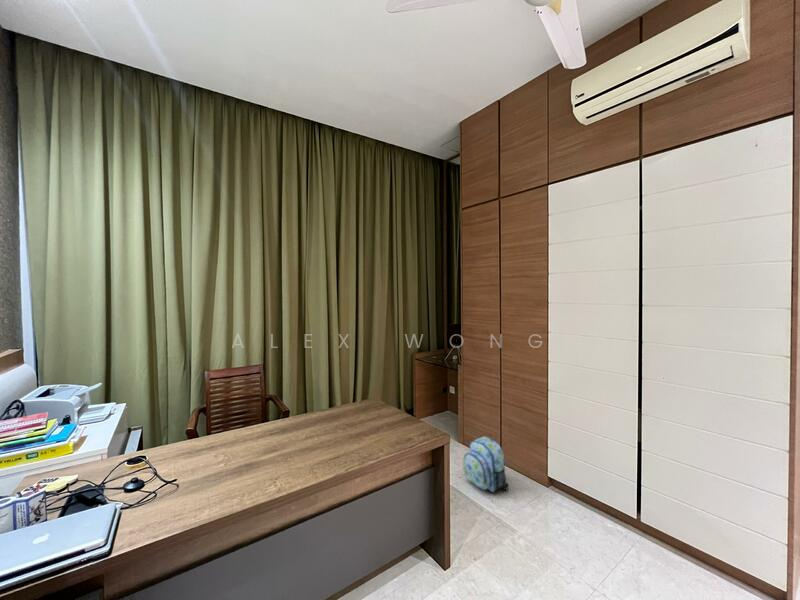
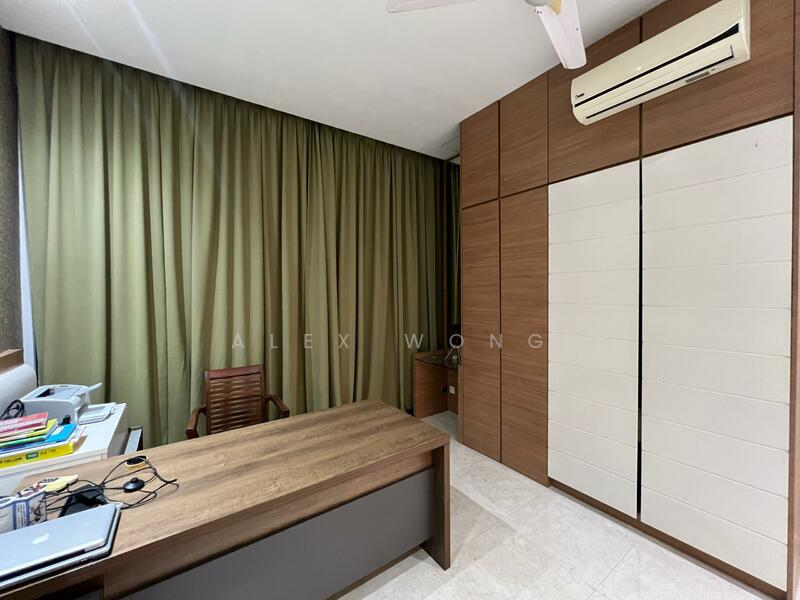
- backpack [463,435,510,493]
